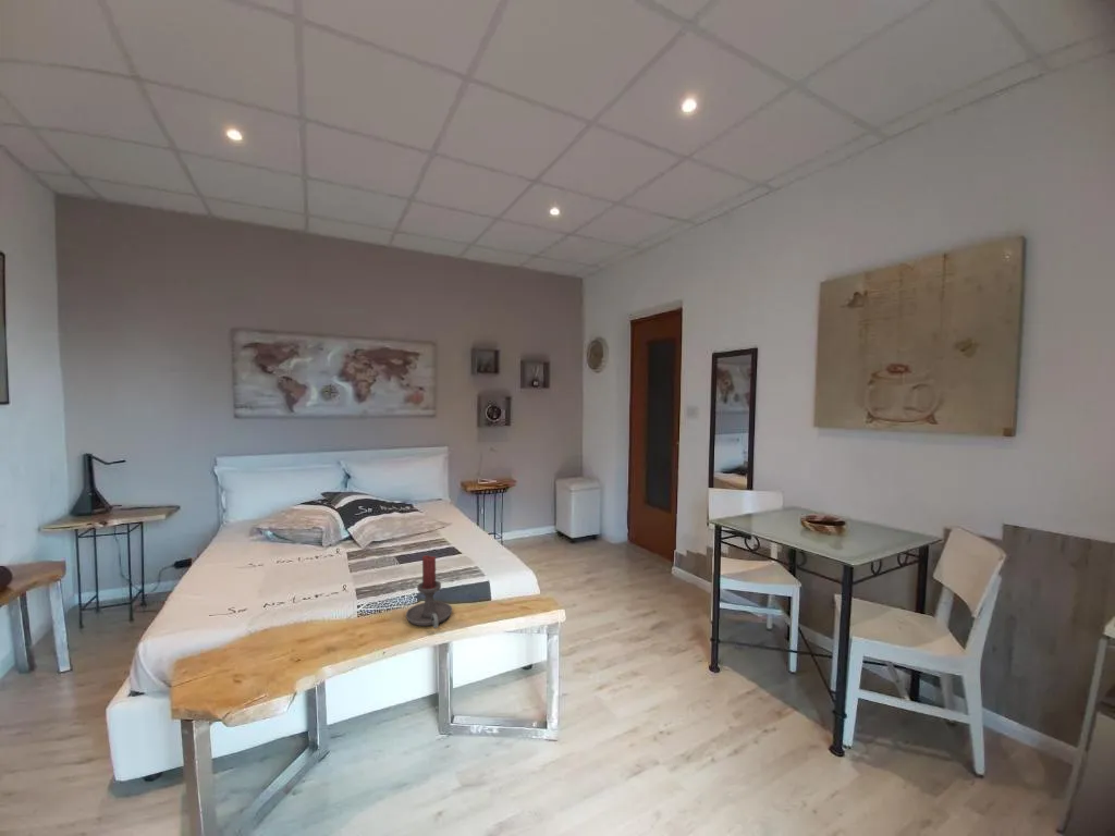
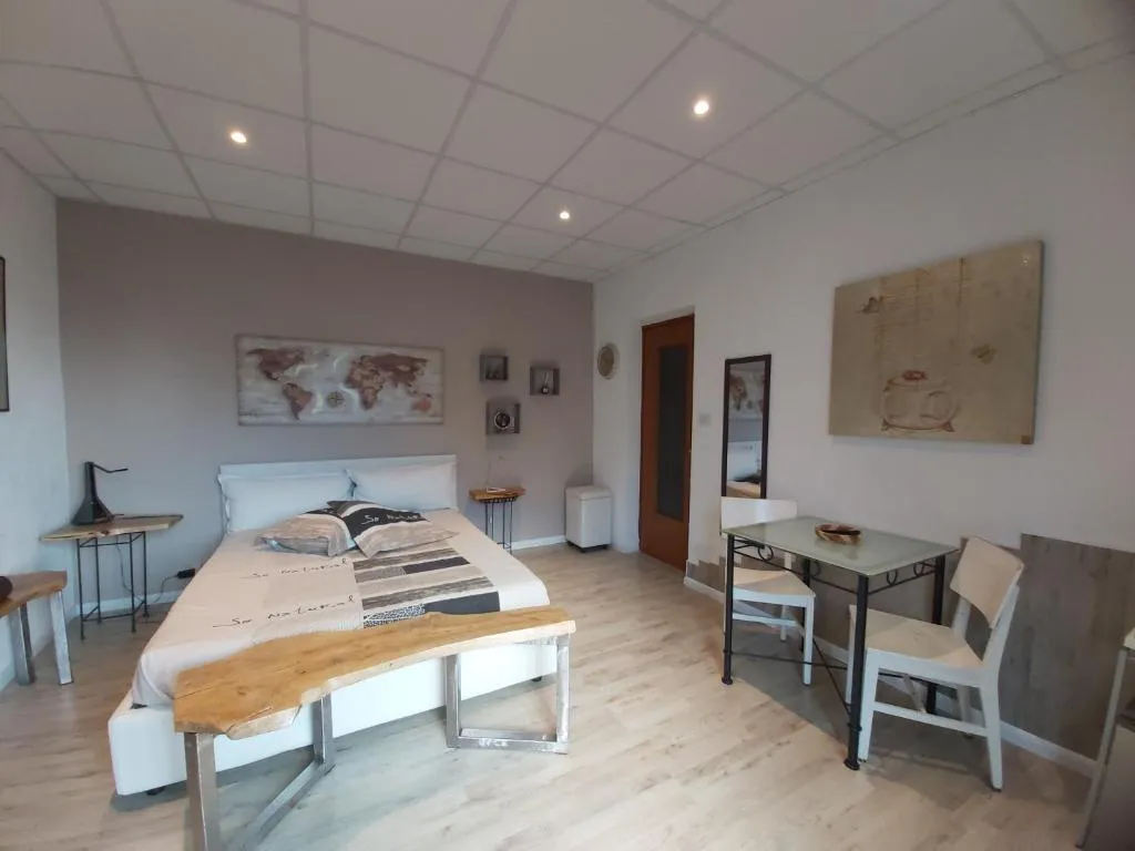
- candle holder [405,554,453,629]
